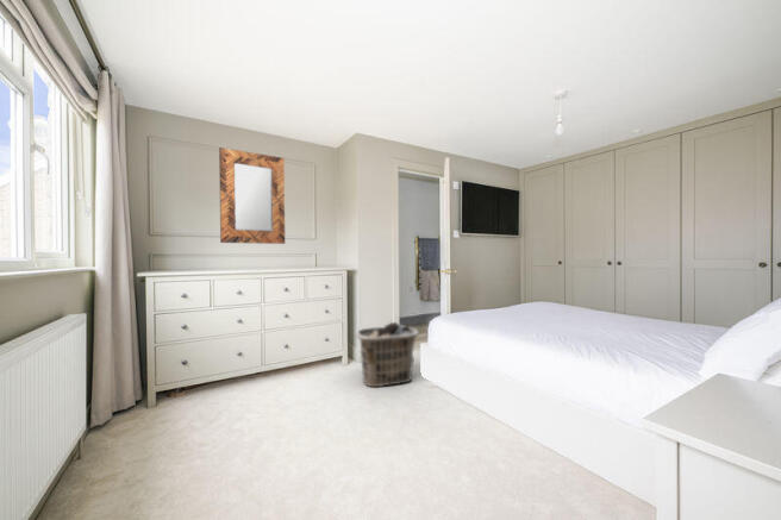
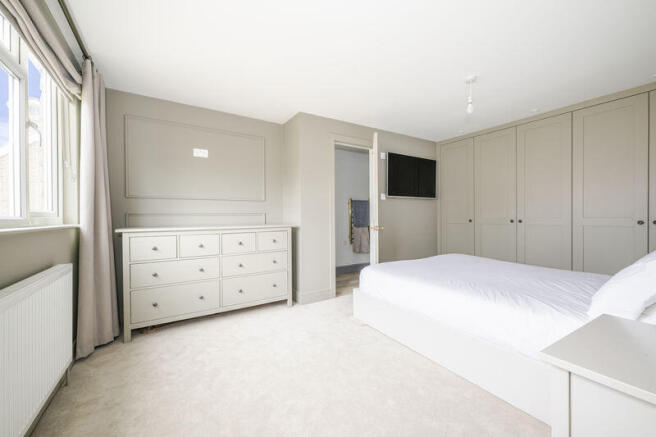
- home mirror [218,146,286,245]
- clothes hamper [355,321,420,388]
